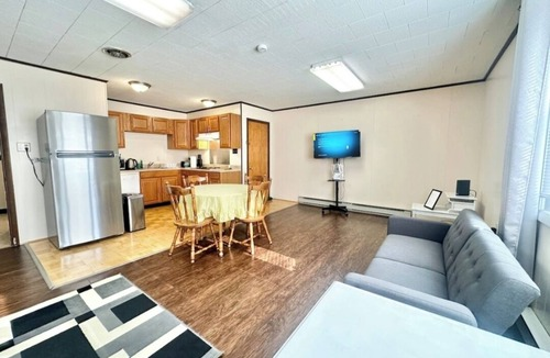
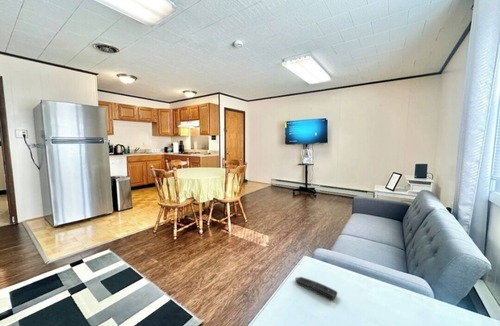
+ remote control [294,276,338,301]
